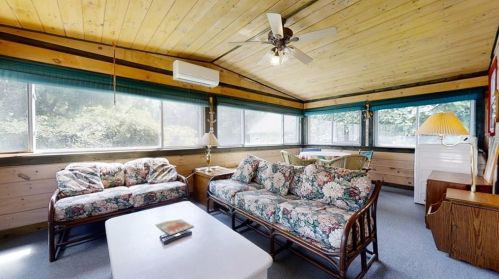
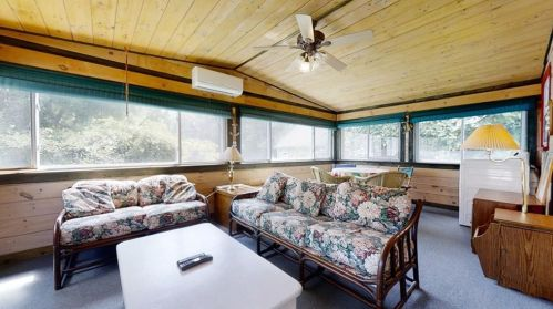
- magazine [155,218,194,236]
